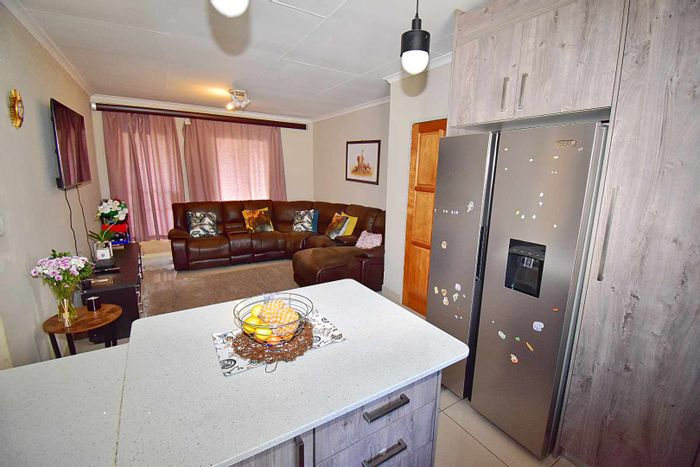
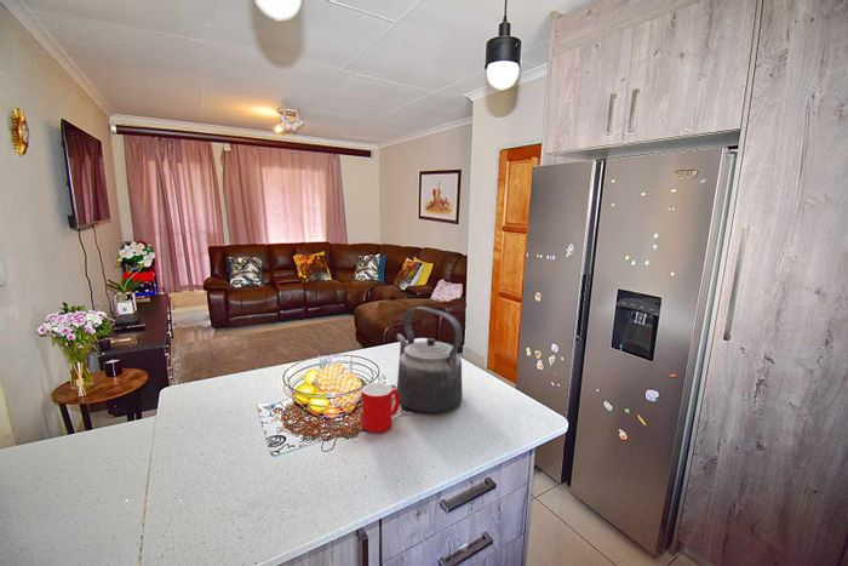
+ cup [361,382,401,434]
+ kettle [396,305,464,413]
